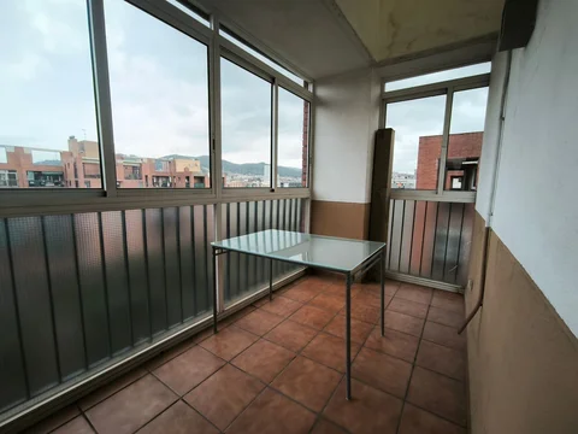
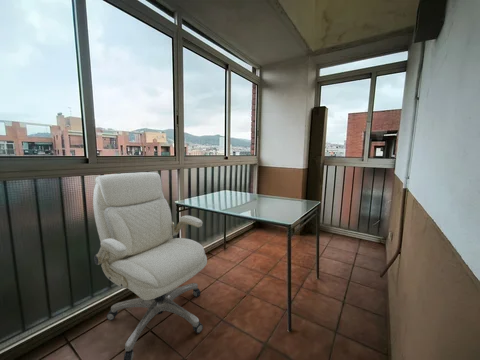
+ chair [92,171,208,360]
